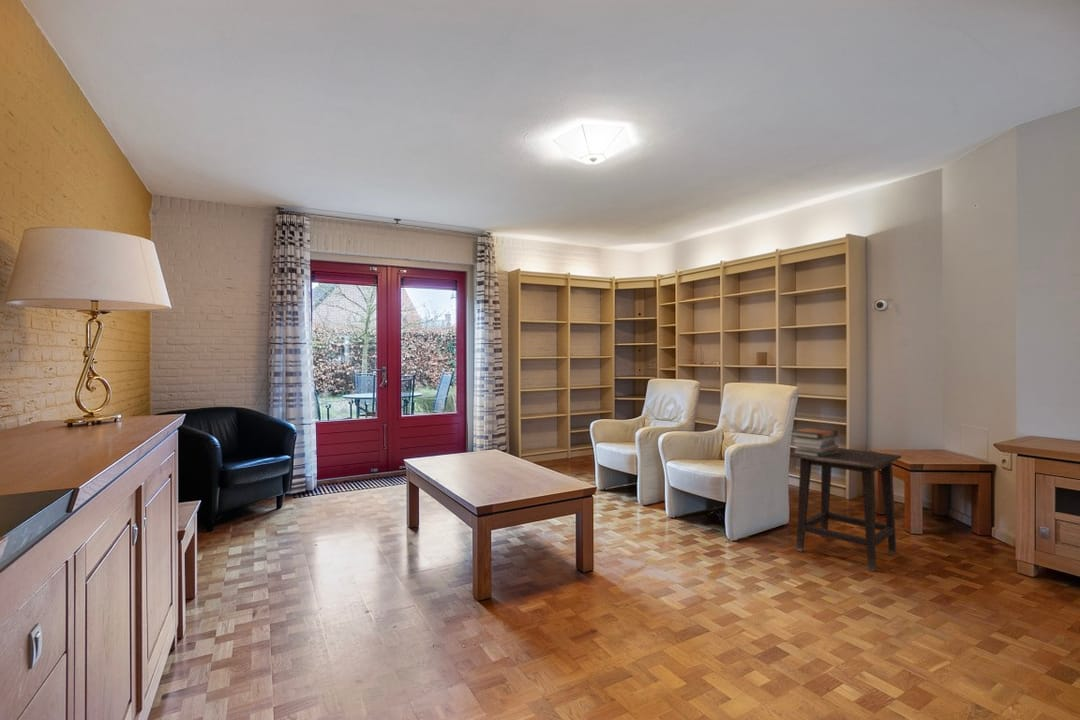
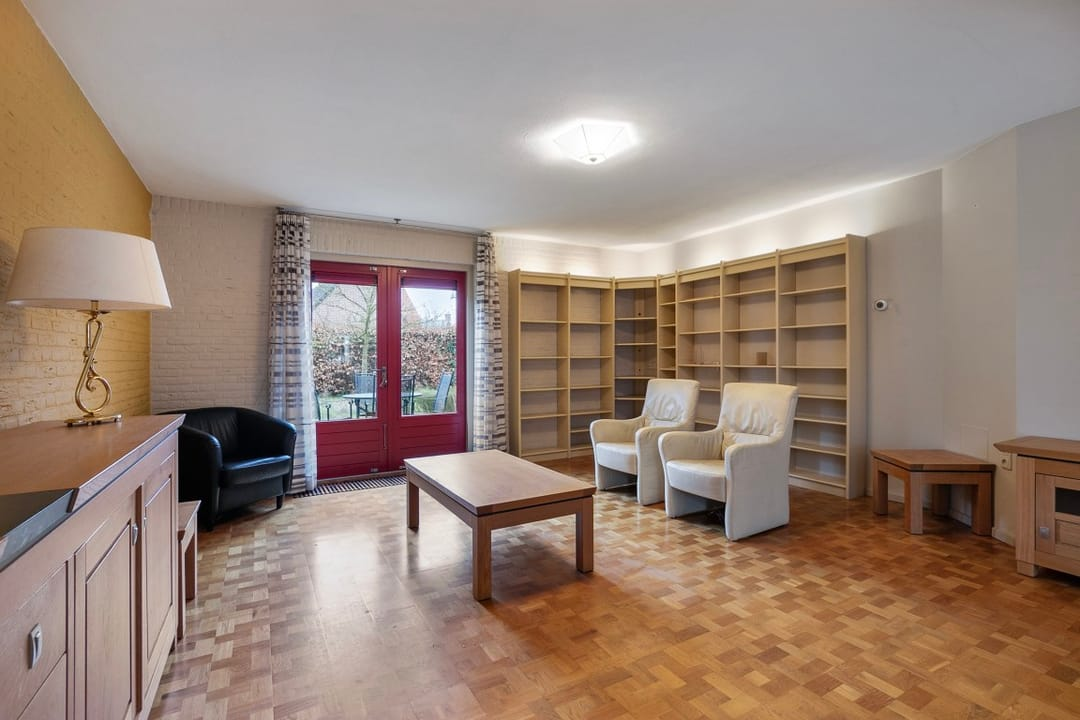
- book stack [789,427,840,457]
- side table [789,447,902,572]
